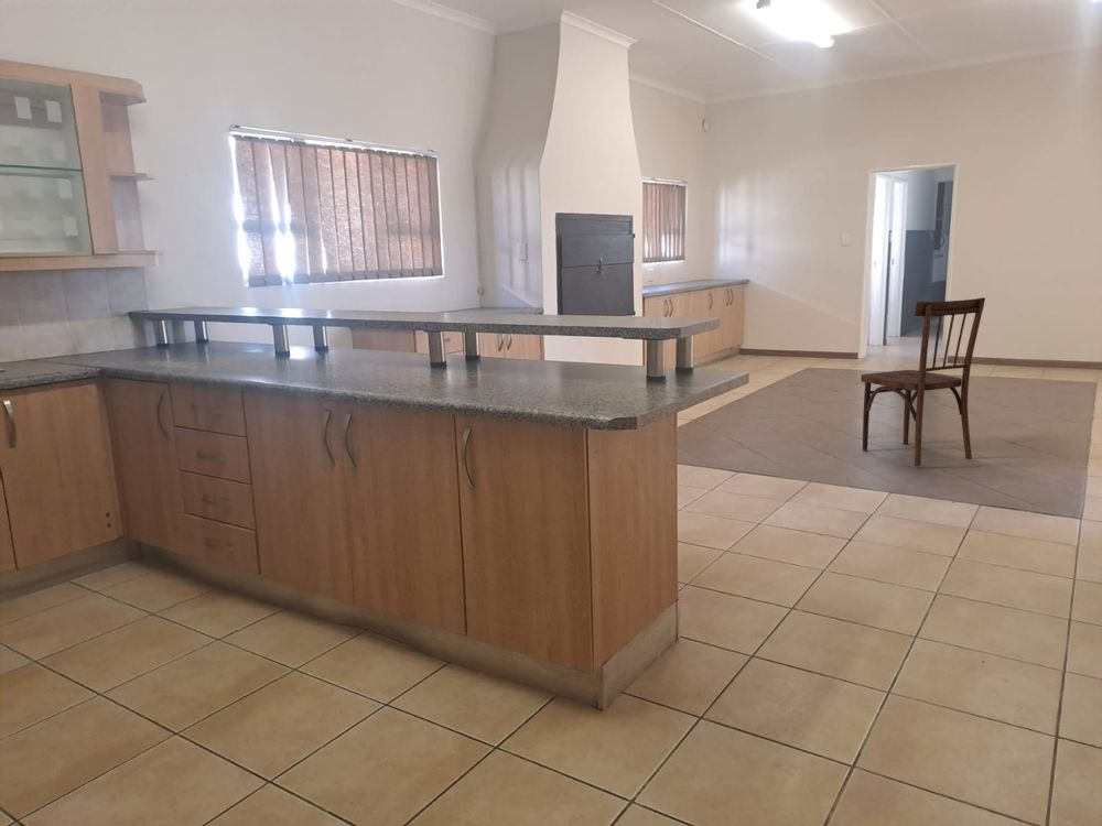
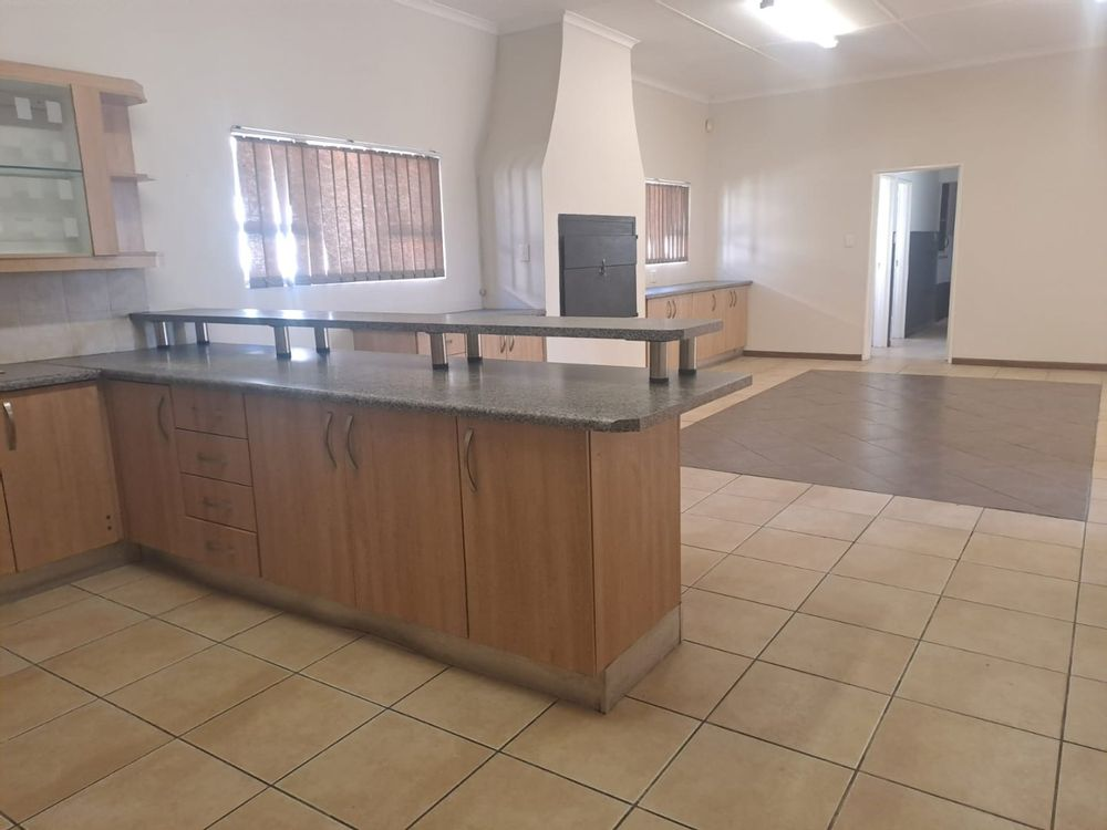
- dining chair [860,296,986,467]
